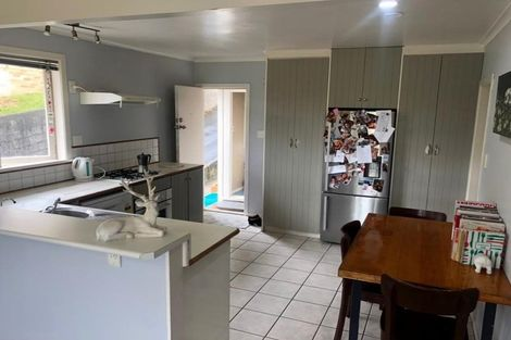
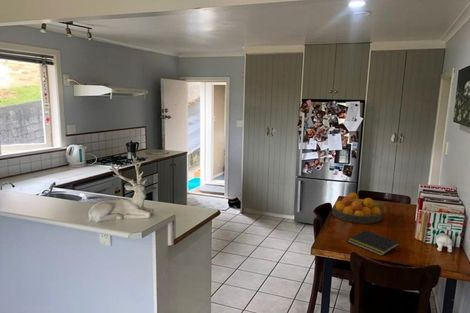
+ fruit bowl [332,192,385,225]
+ notepad [347,229,400,257]
